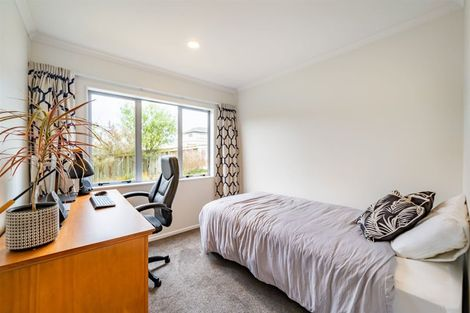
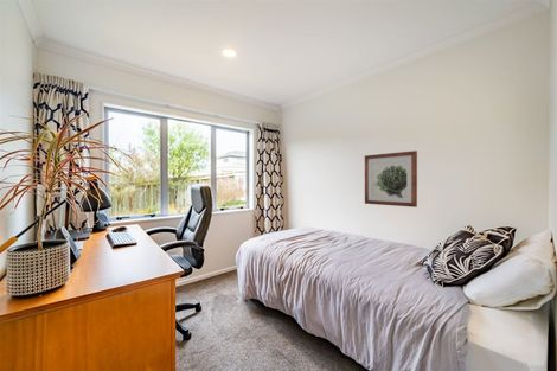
+ wall art [364,149,418,209]
